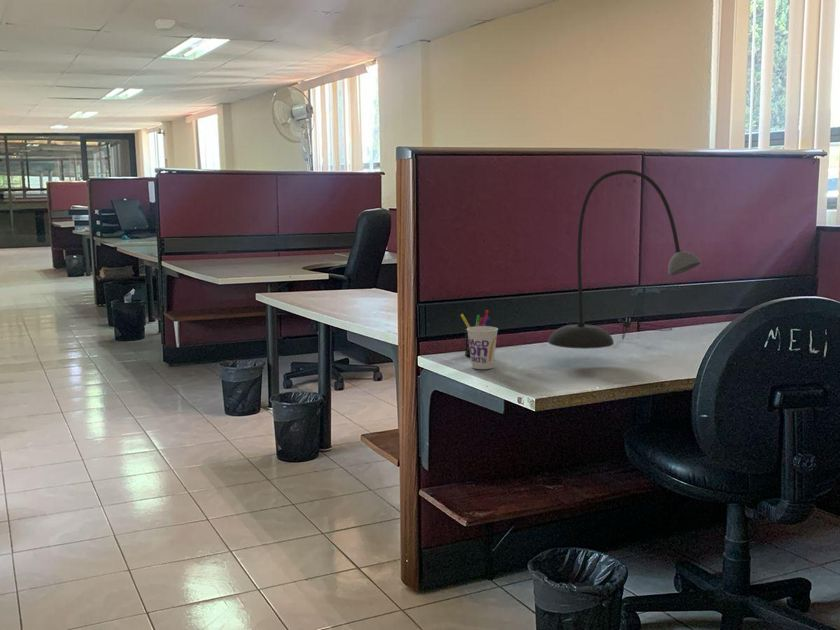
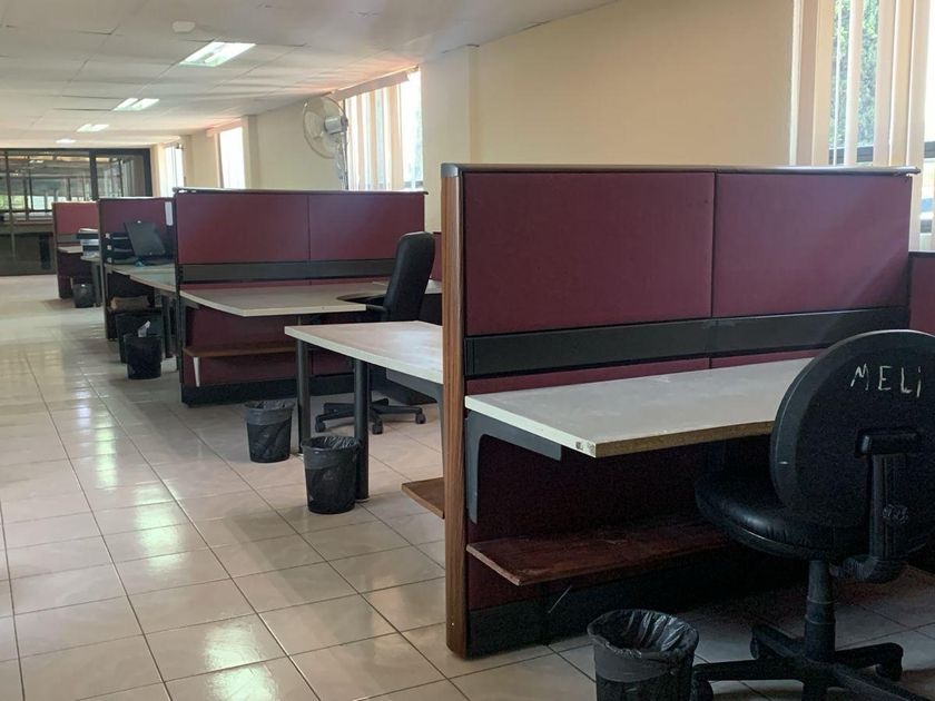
- desk lamp [547,169,702,350]
- cup [467,325,499,370]
- pen holder [460,309,492,357]
